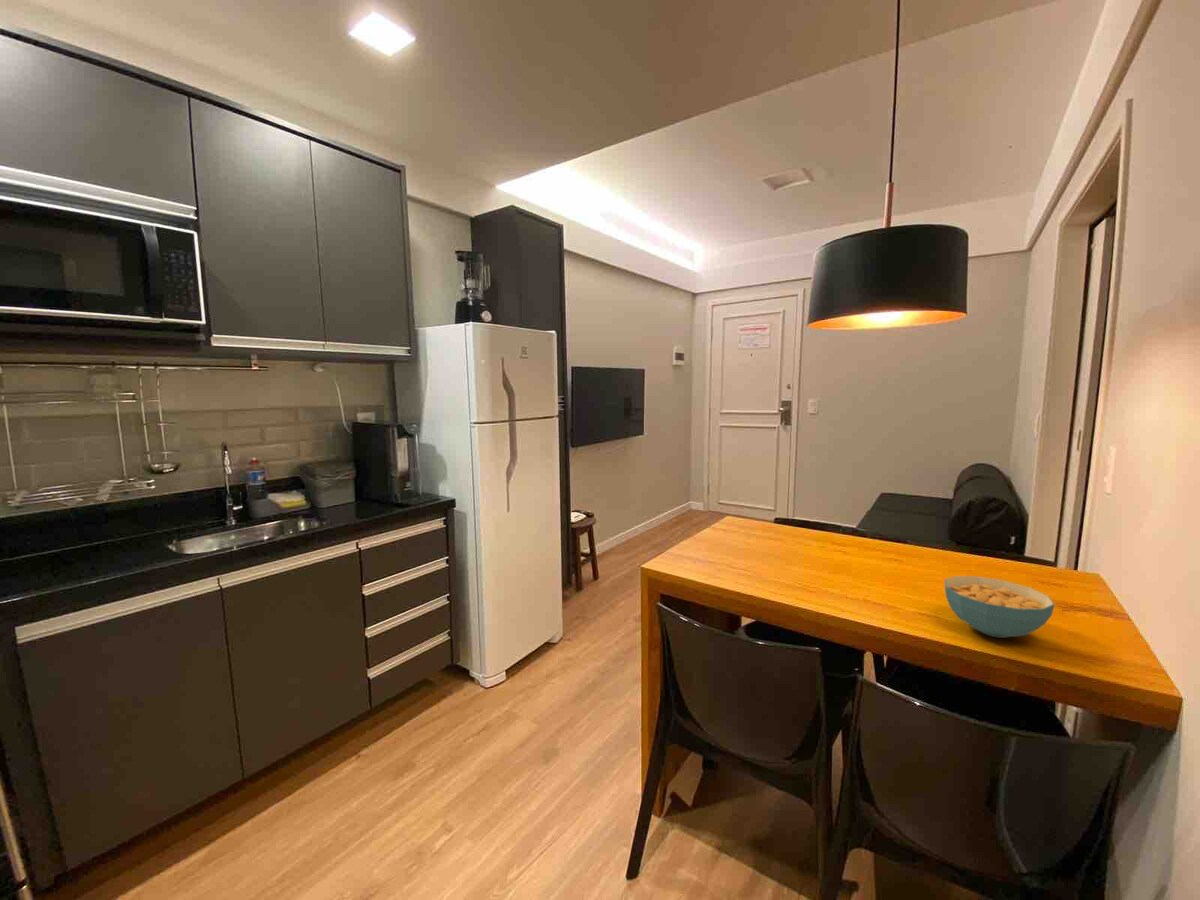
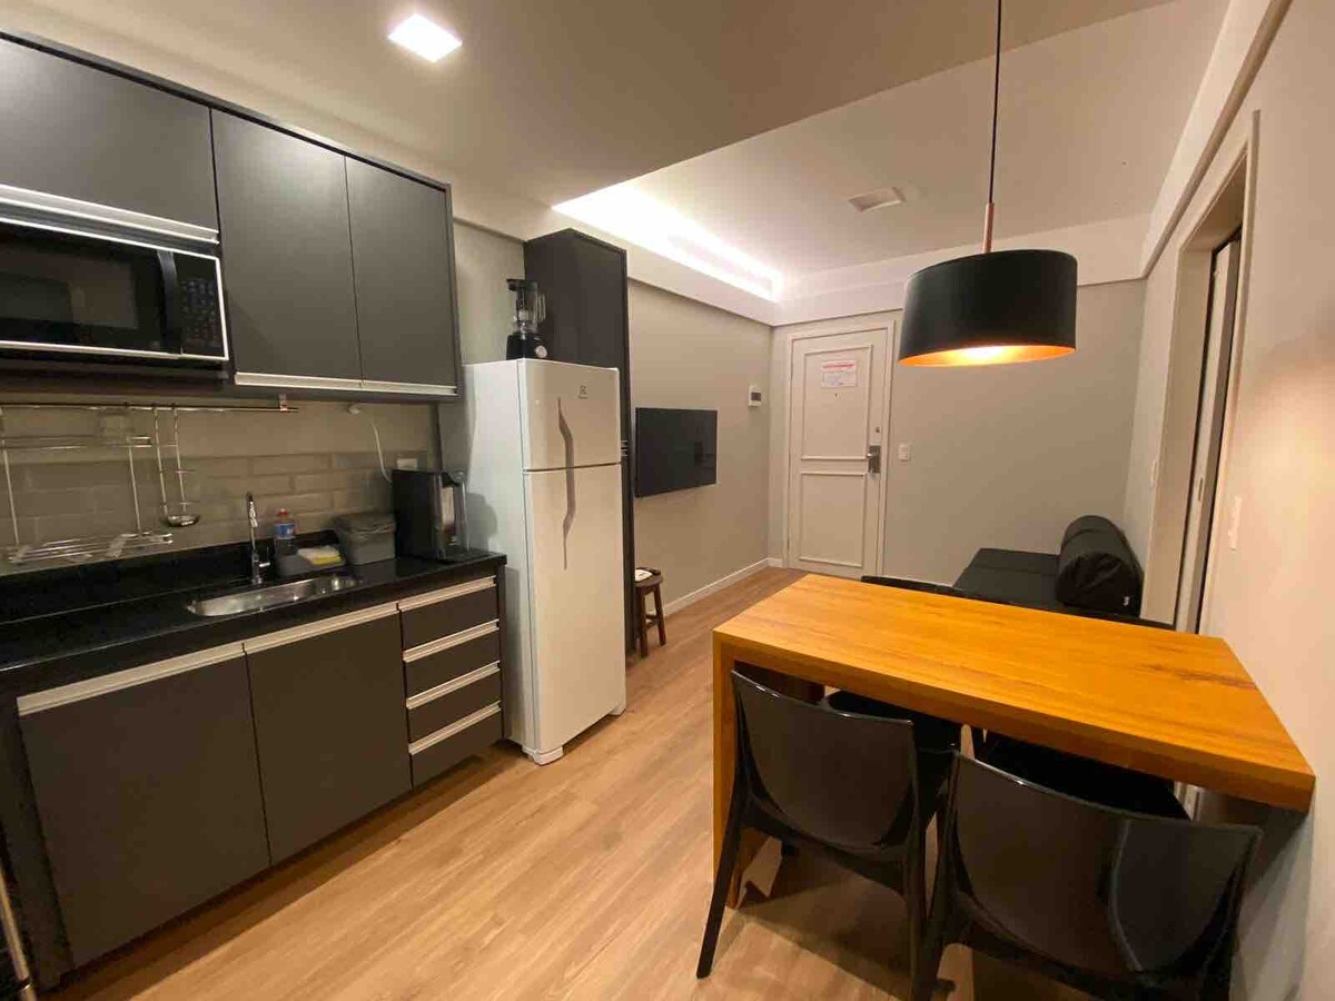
- cereal bowl [943,575,1056,639]
